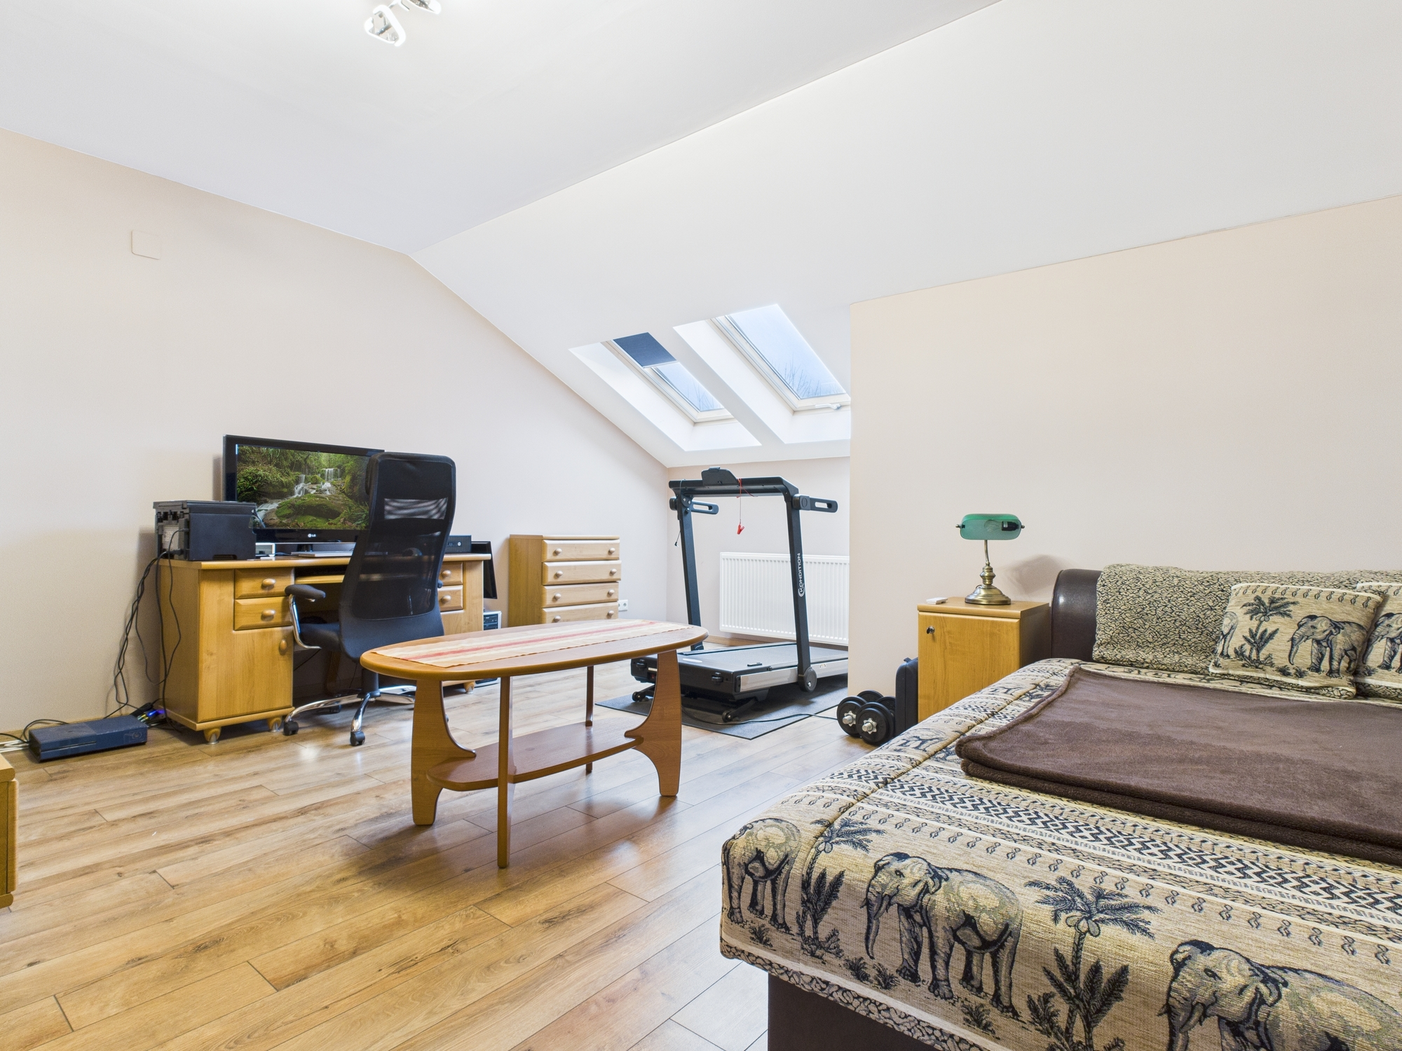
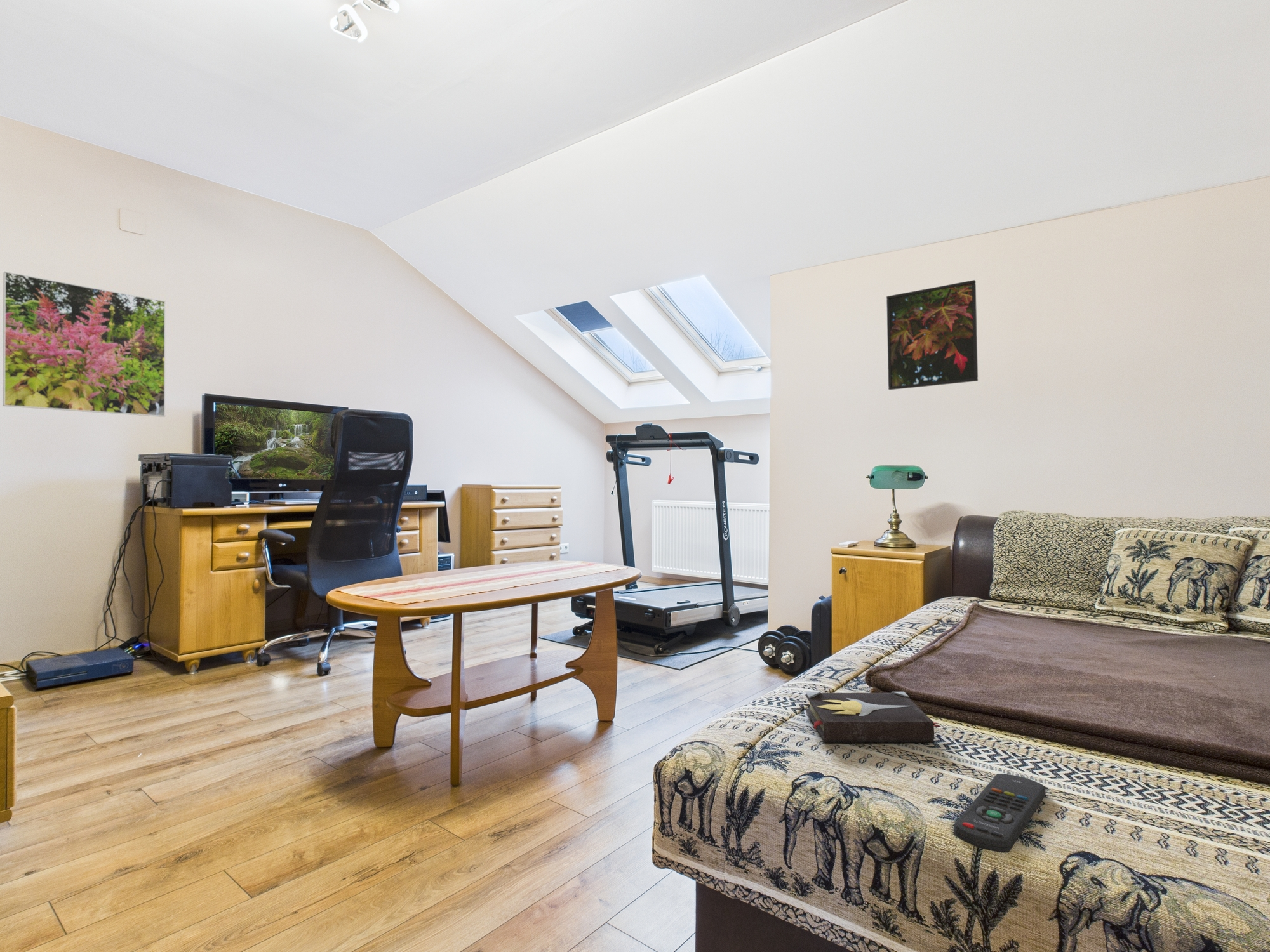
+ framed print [886,279,979,390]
+ hardback book [805,691,942,743]
+ remote control [953,773,1046,853]
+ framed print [2,271,166,418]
